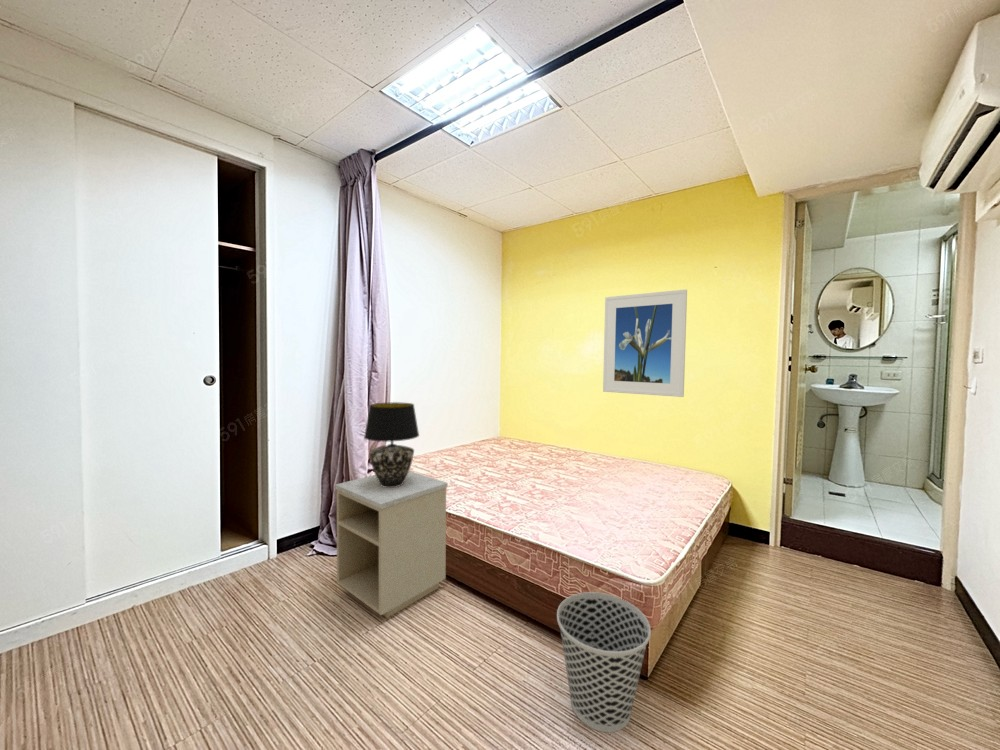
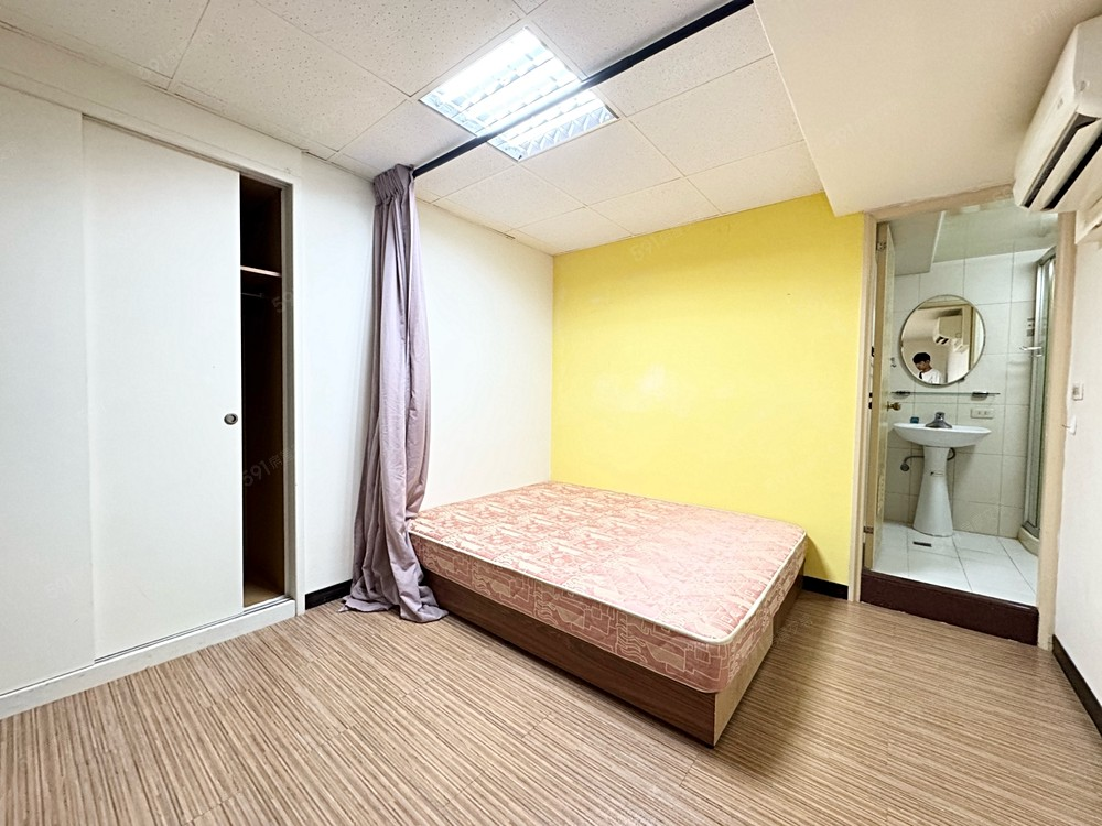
- table lamp [363,401,420,487]
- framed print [602,288,688,398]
- wastebasket [556,591,652,733]
- nightstand [334,470,449,619]
